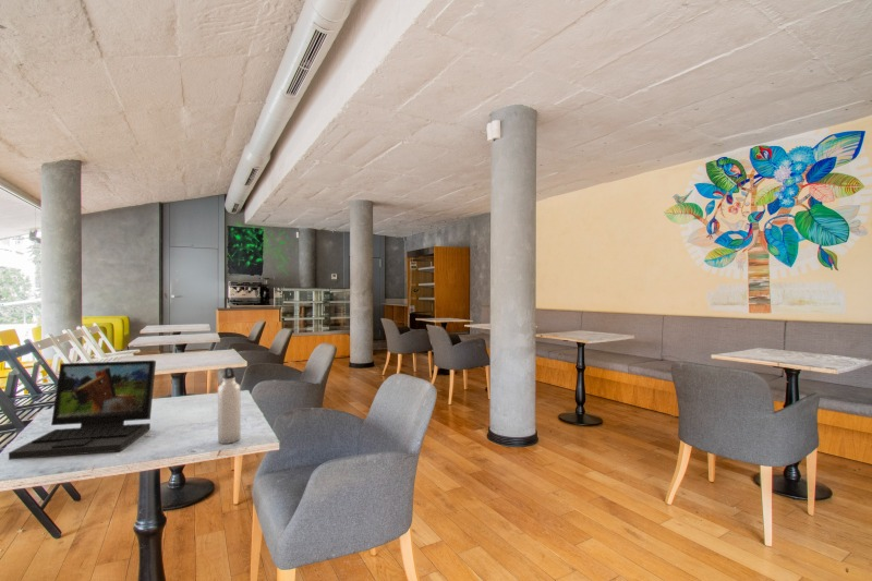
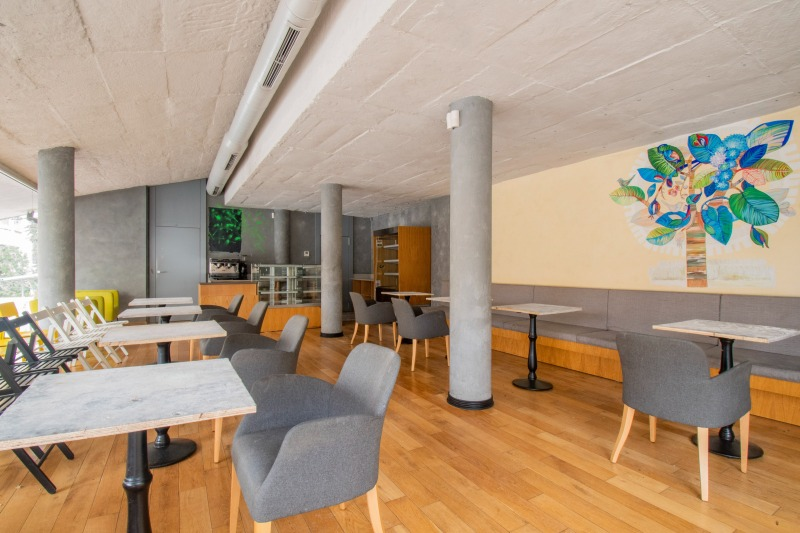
- water bottle [217,366,242,445]
- laptop [8,360,157,461]
